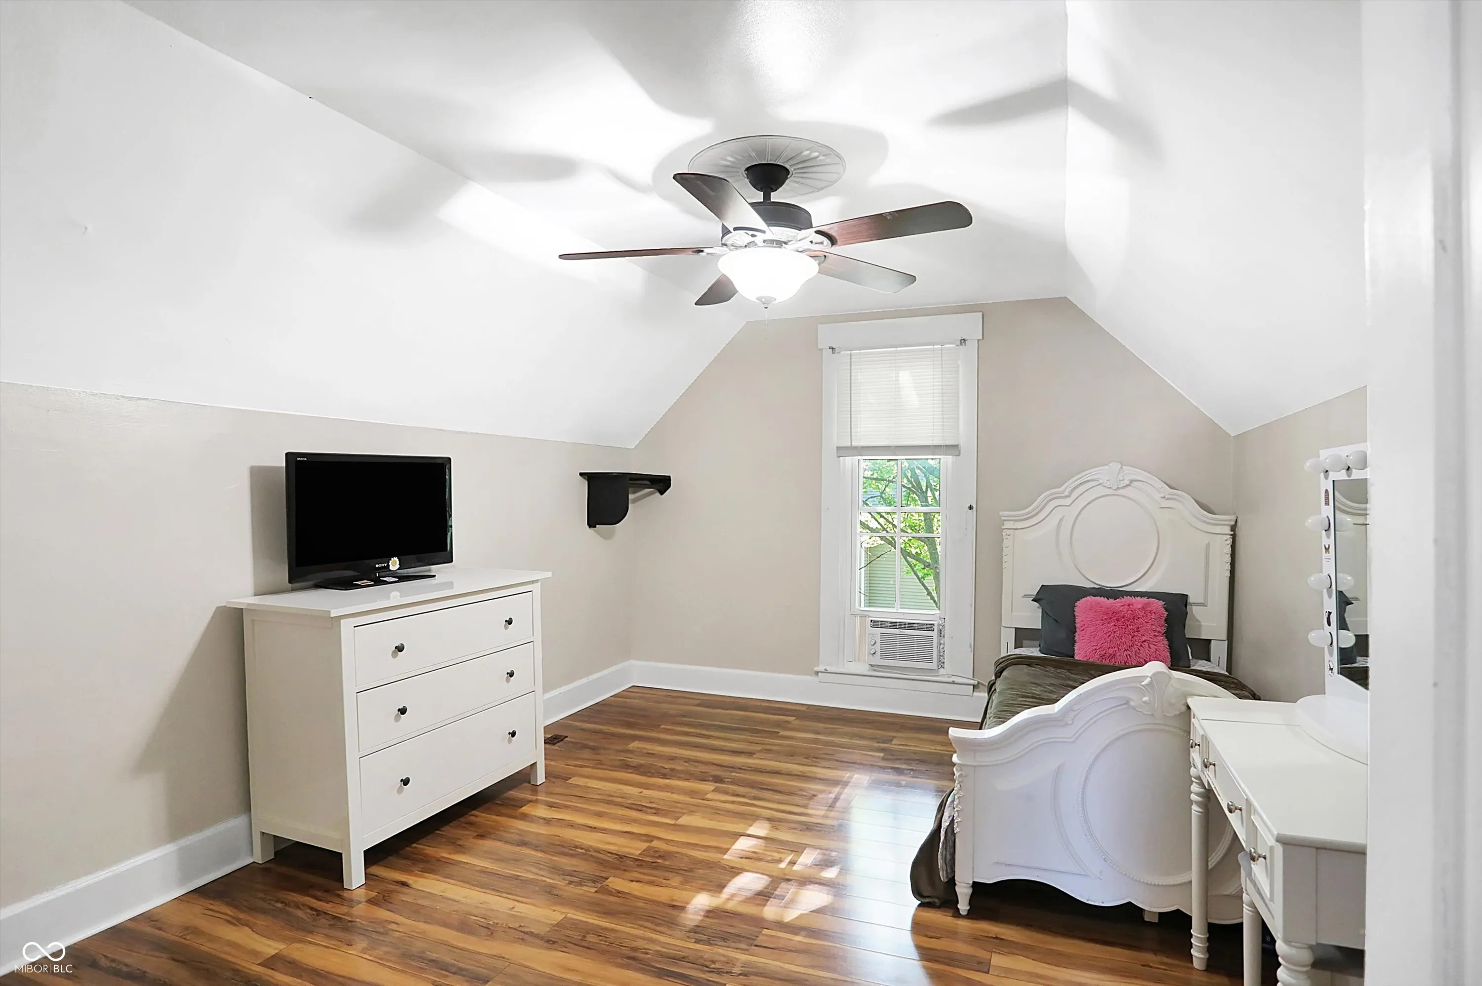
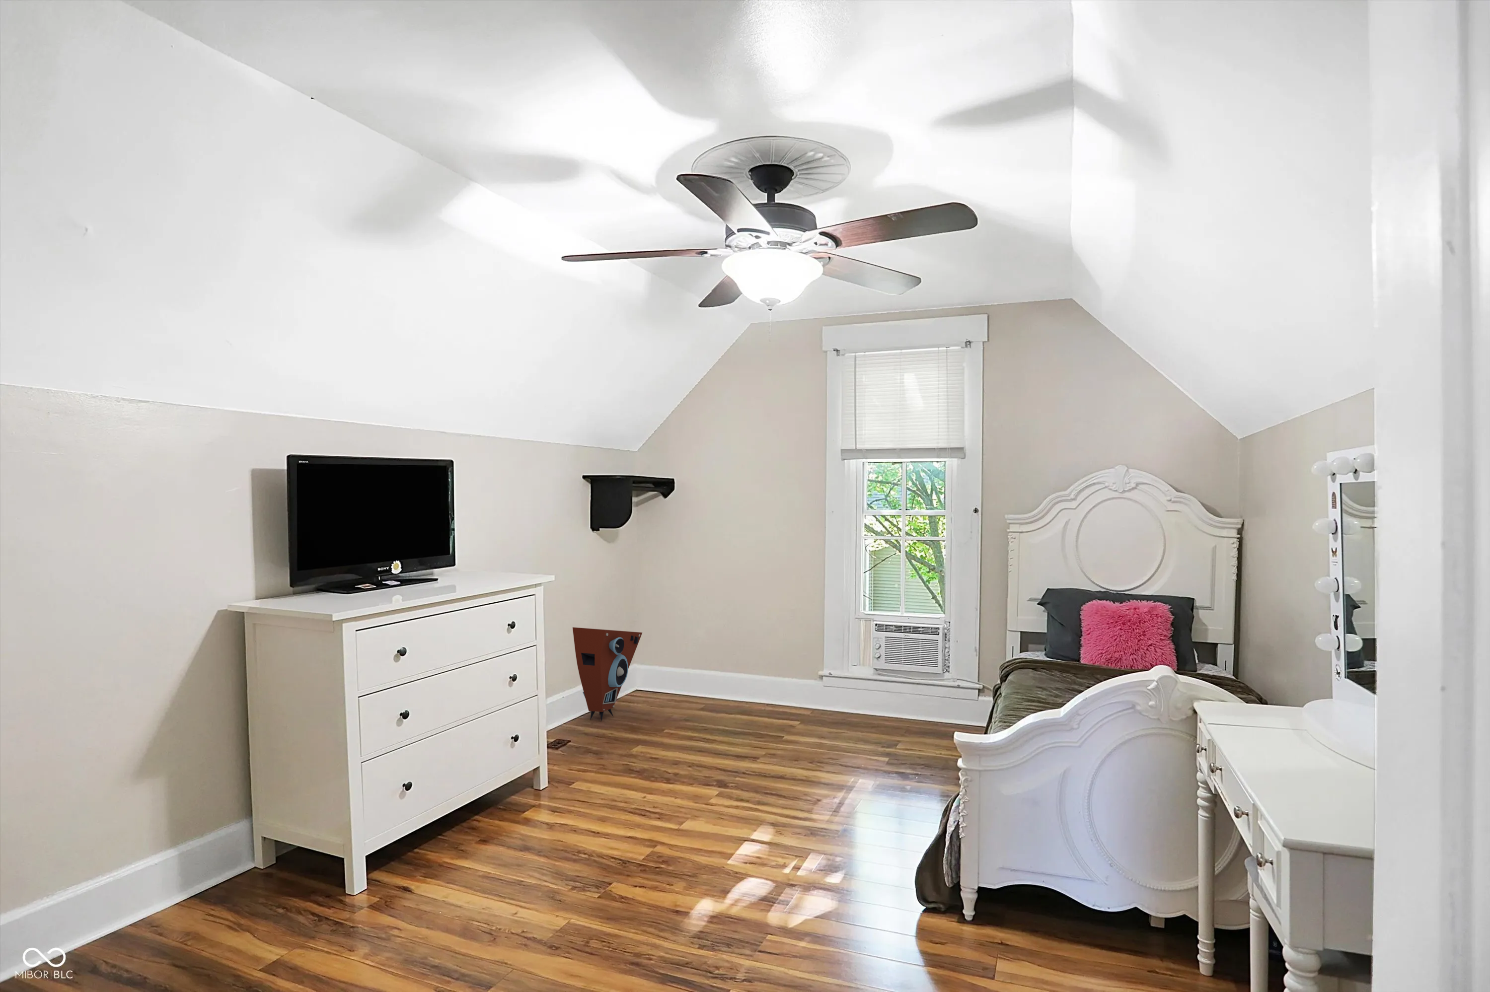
+ speaker [572,627,643,722]
